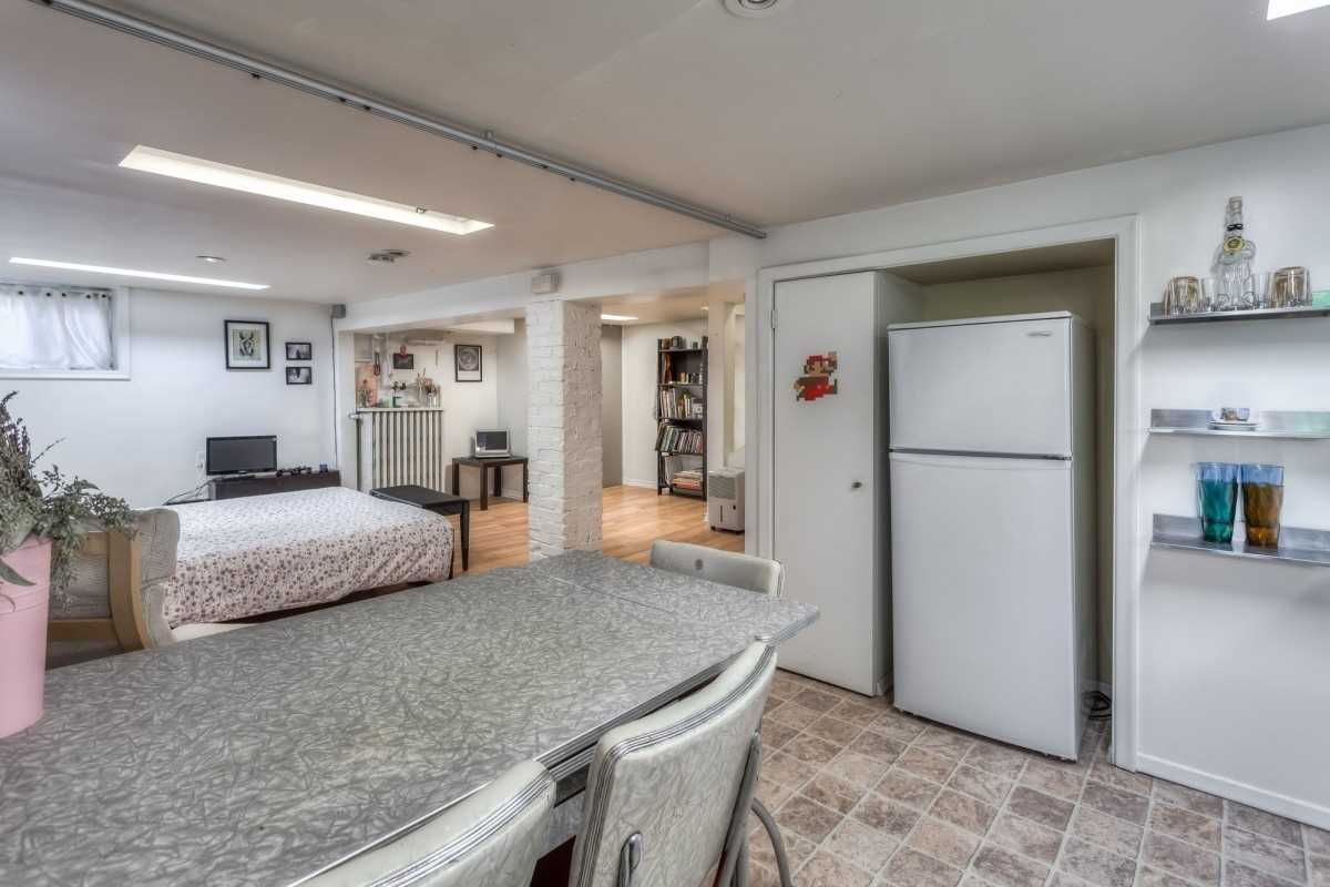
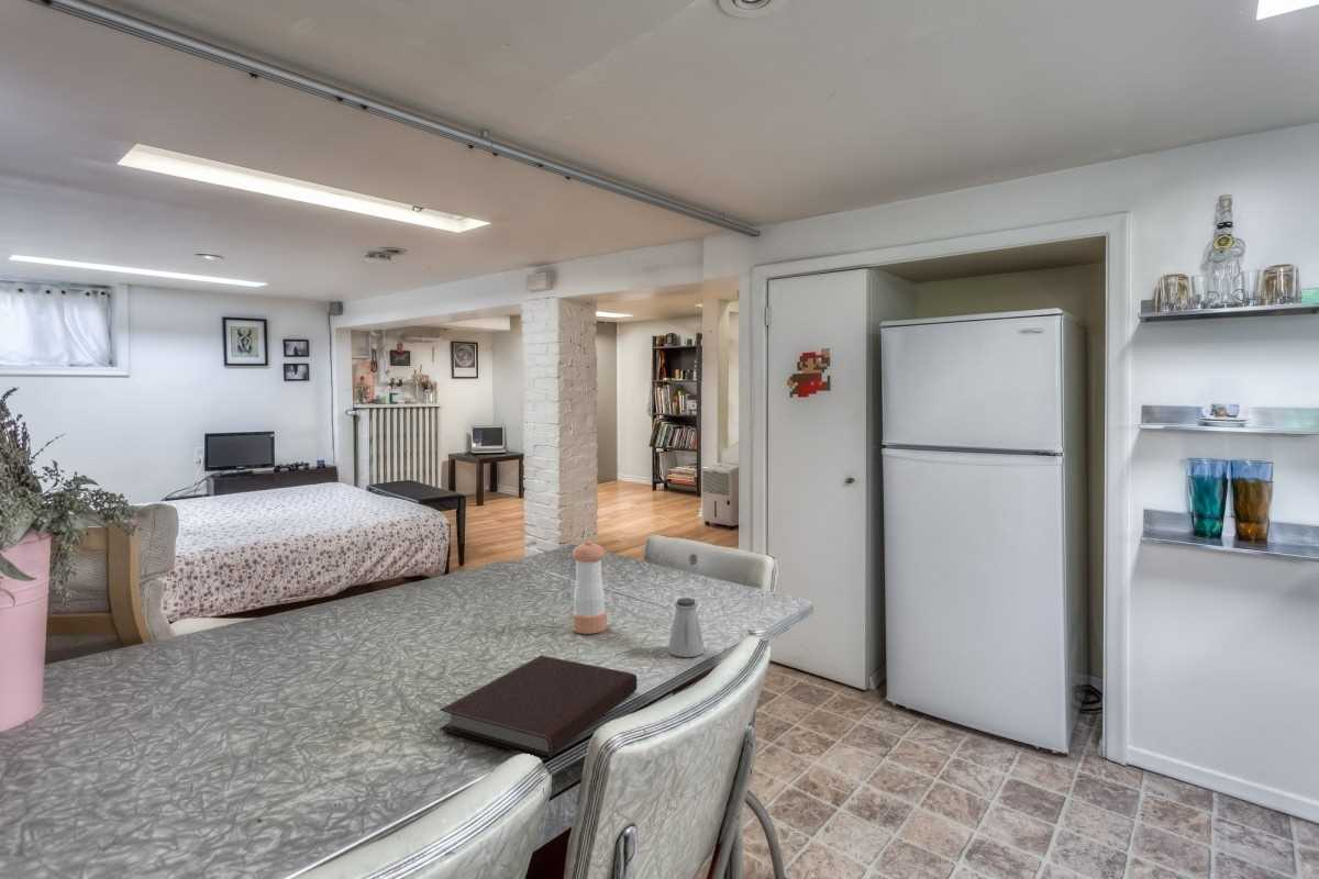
+ notebook [439,655,639,759]
+ saltshaker [667,597,706,658]
+ pepper shaker [572,539,608,635]
